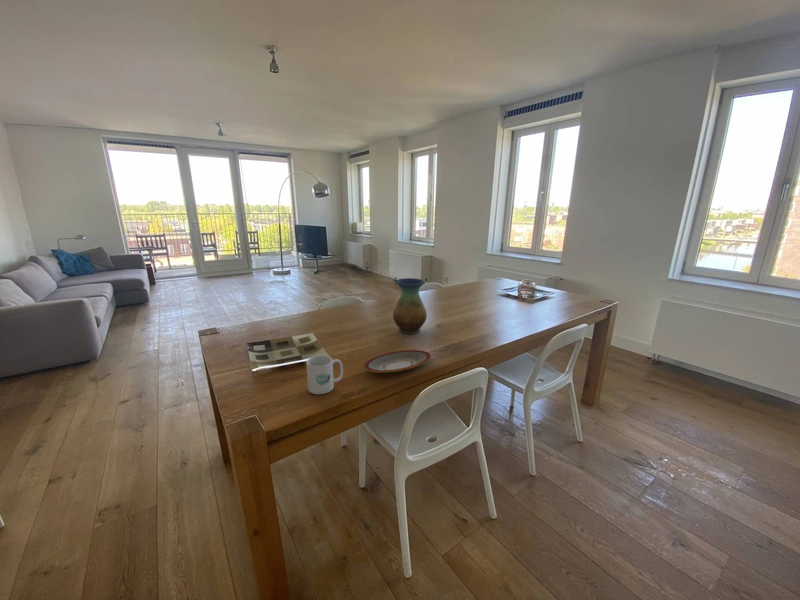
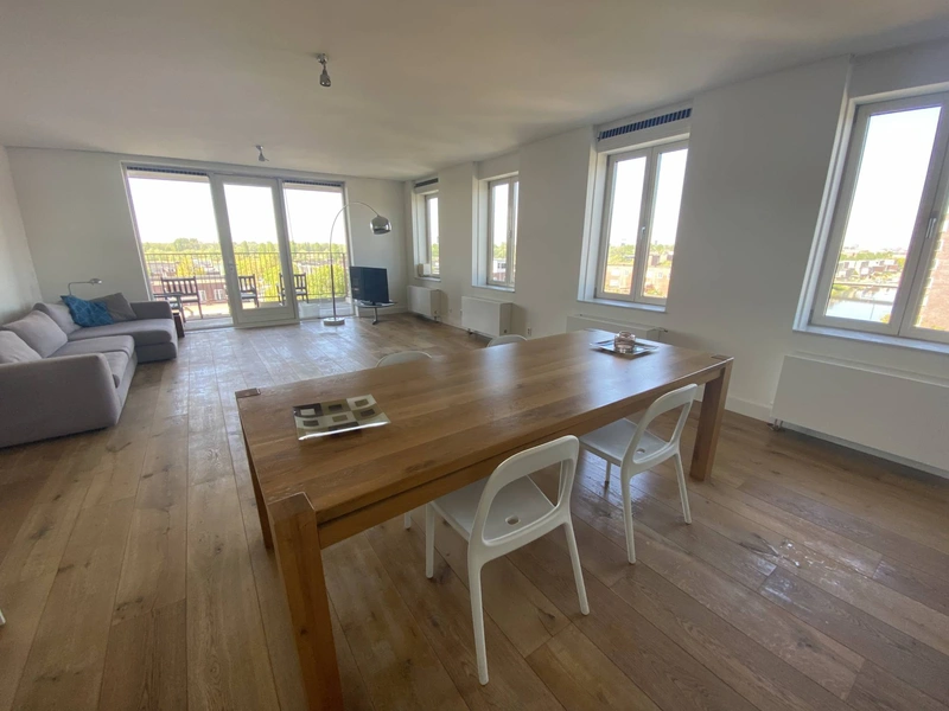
- plate [363,349,432,374]
- mug [305,354,344,395]
- vase [392,277,428,335]
